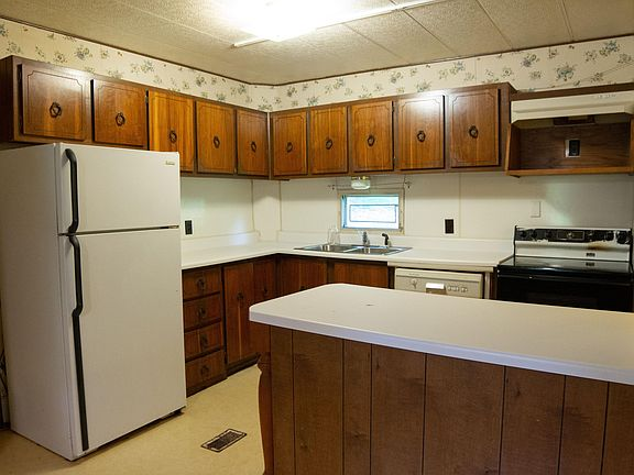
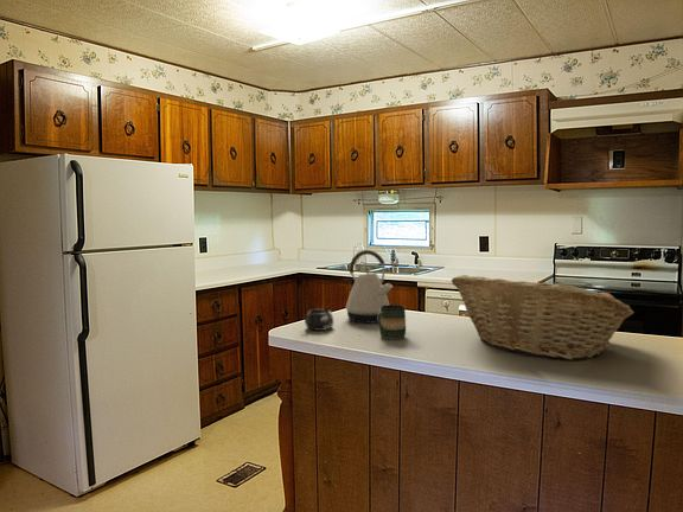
+ kettle [345,249,394,324]
+ mug [377,303,407,341]
+ fruit basket [451,274,636,360]
+ mug [304,308,334,332]
